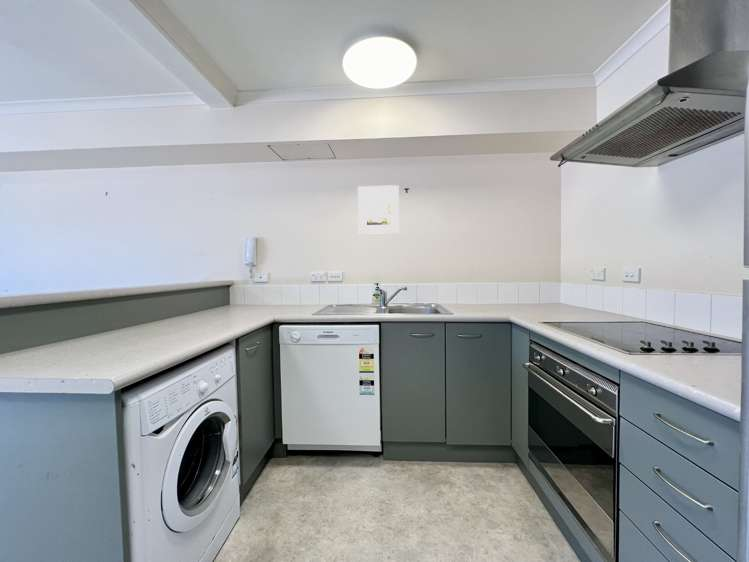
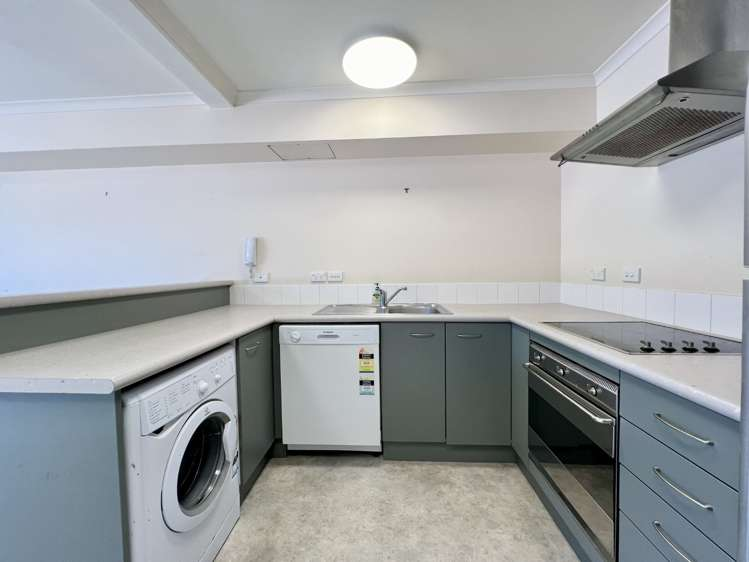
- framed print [357,184,400,235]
